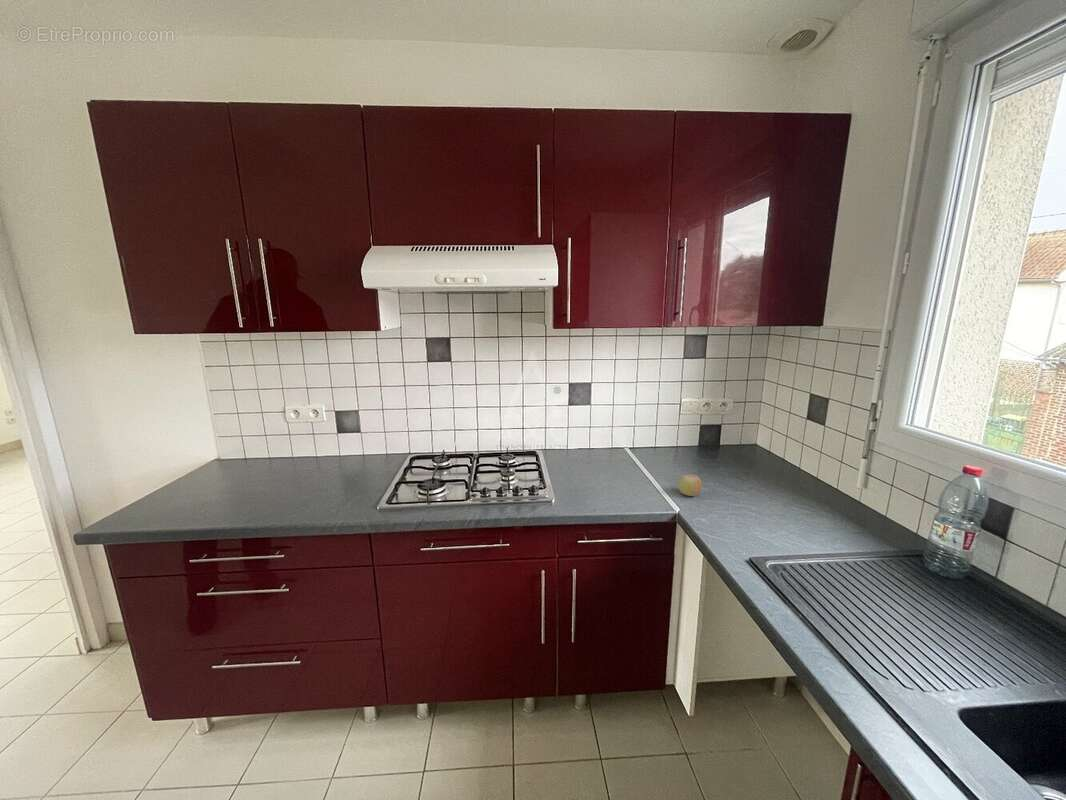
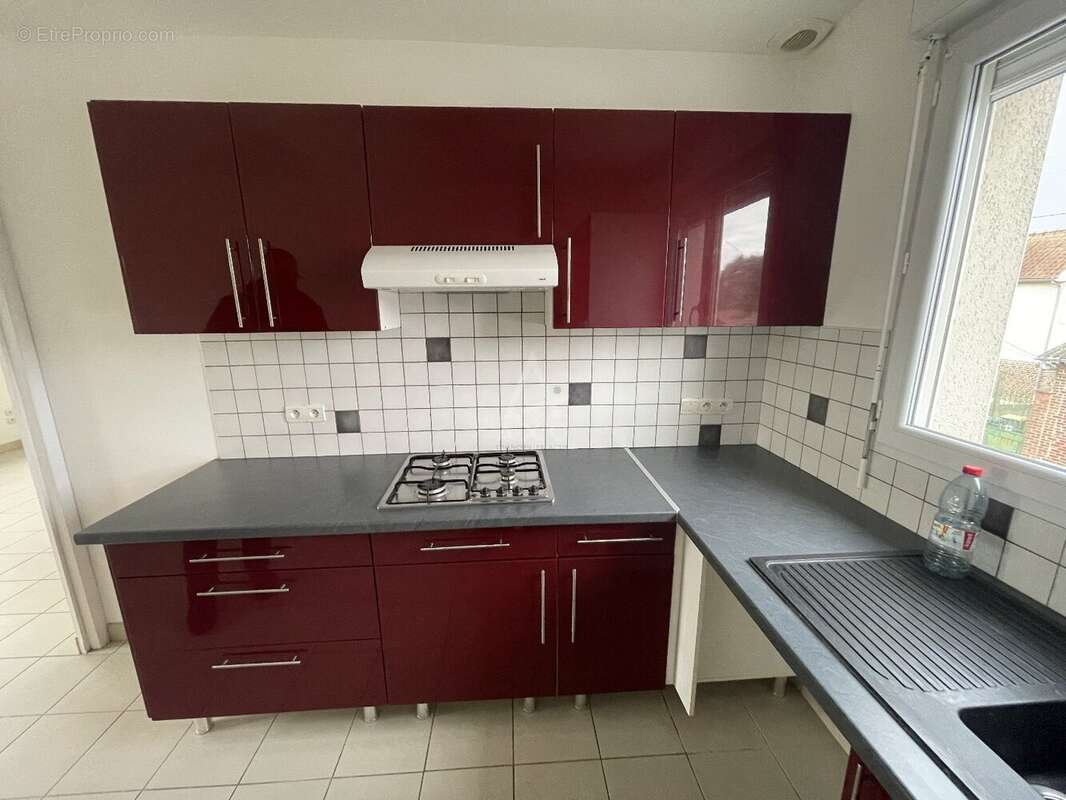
- fruit [677,472,703,497]
